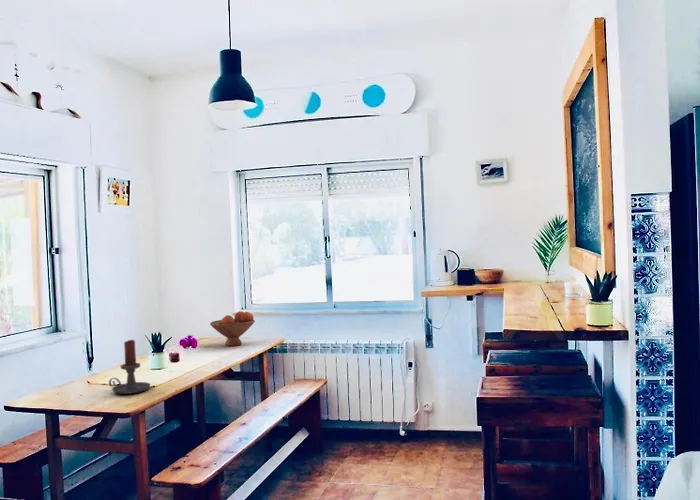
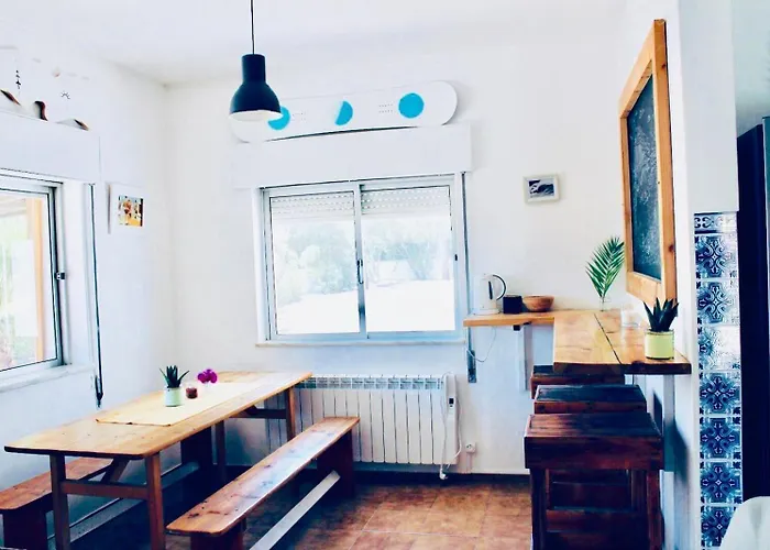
- candle holder [108,339,151,395]
- fruit bowl [209,310,256,347]
